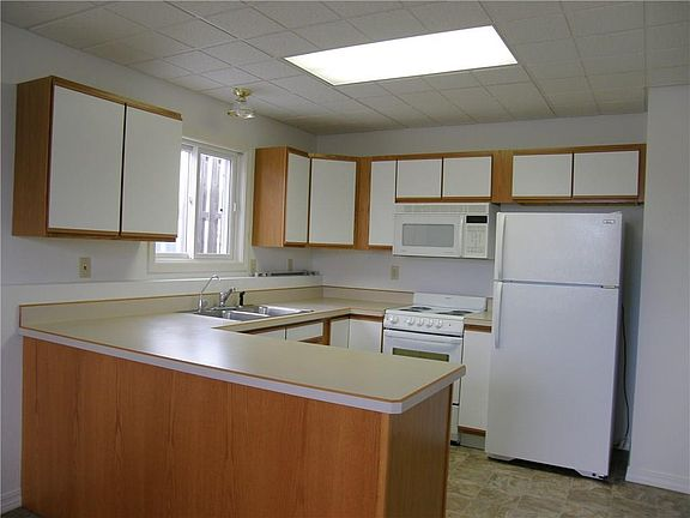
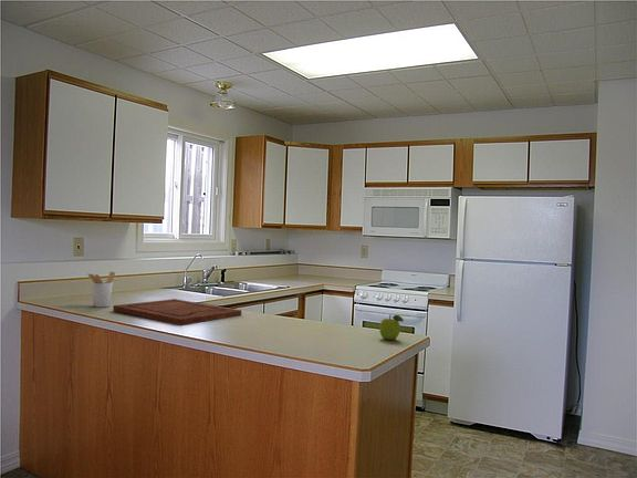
+ utensil holder [87,271,116,309]
+ cutting board [112,298,242,326]
+ fruit [378,314,405,341]
